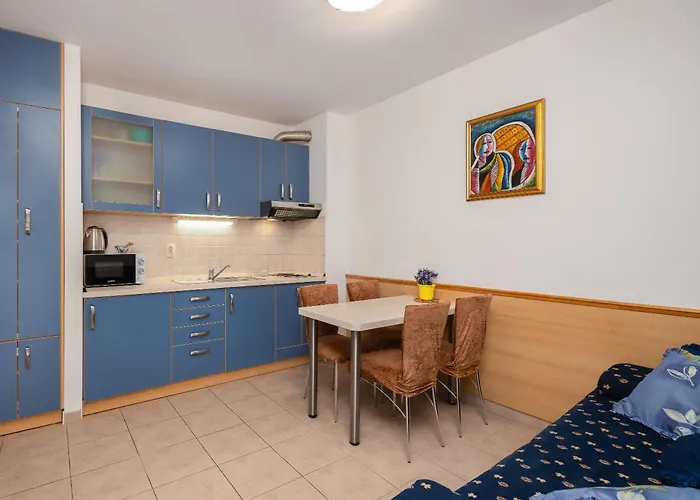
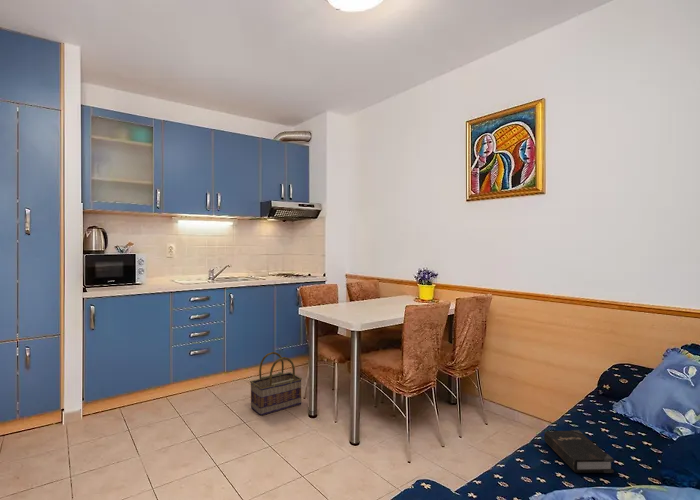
+ basket [249,351,303,417]
+ hardback book [543,429,615,474]
